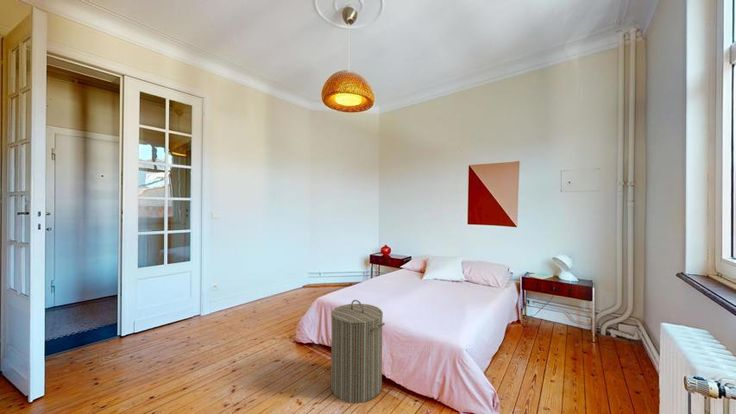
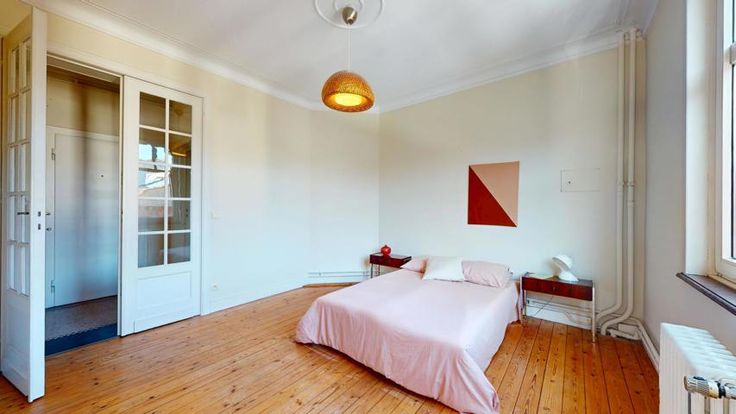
- laundry hamper [330,299,386,404]
